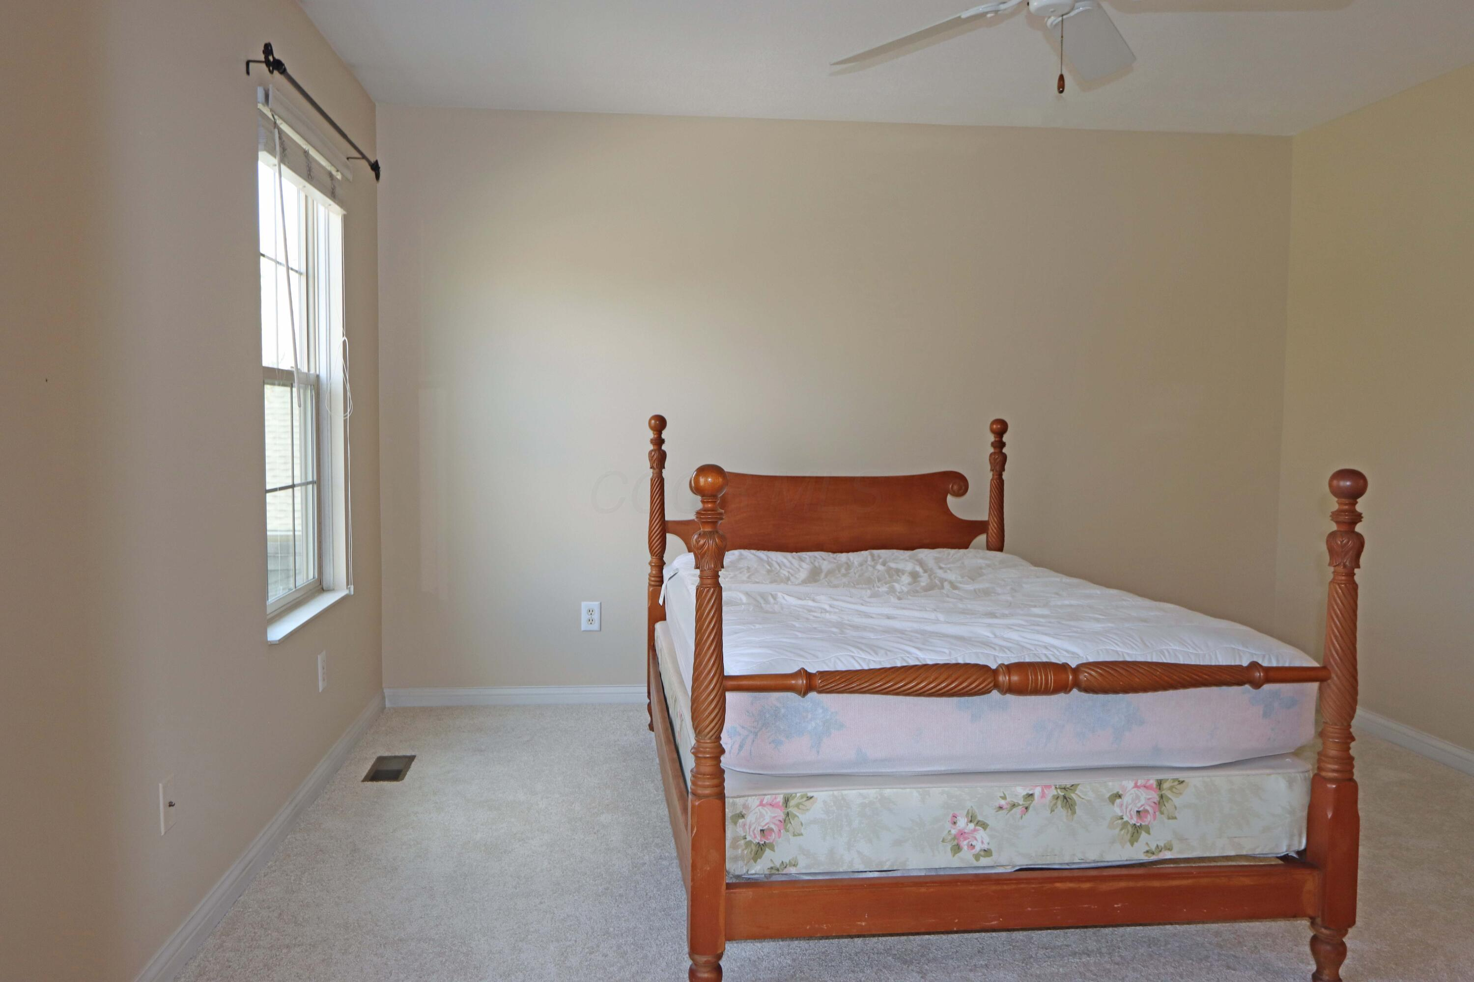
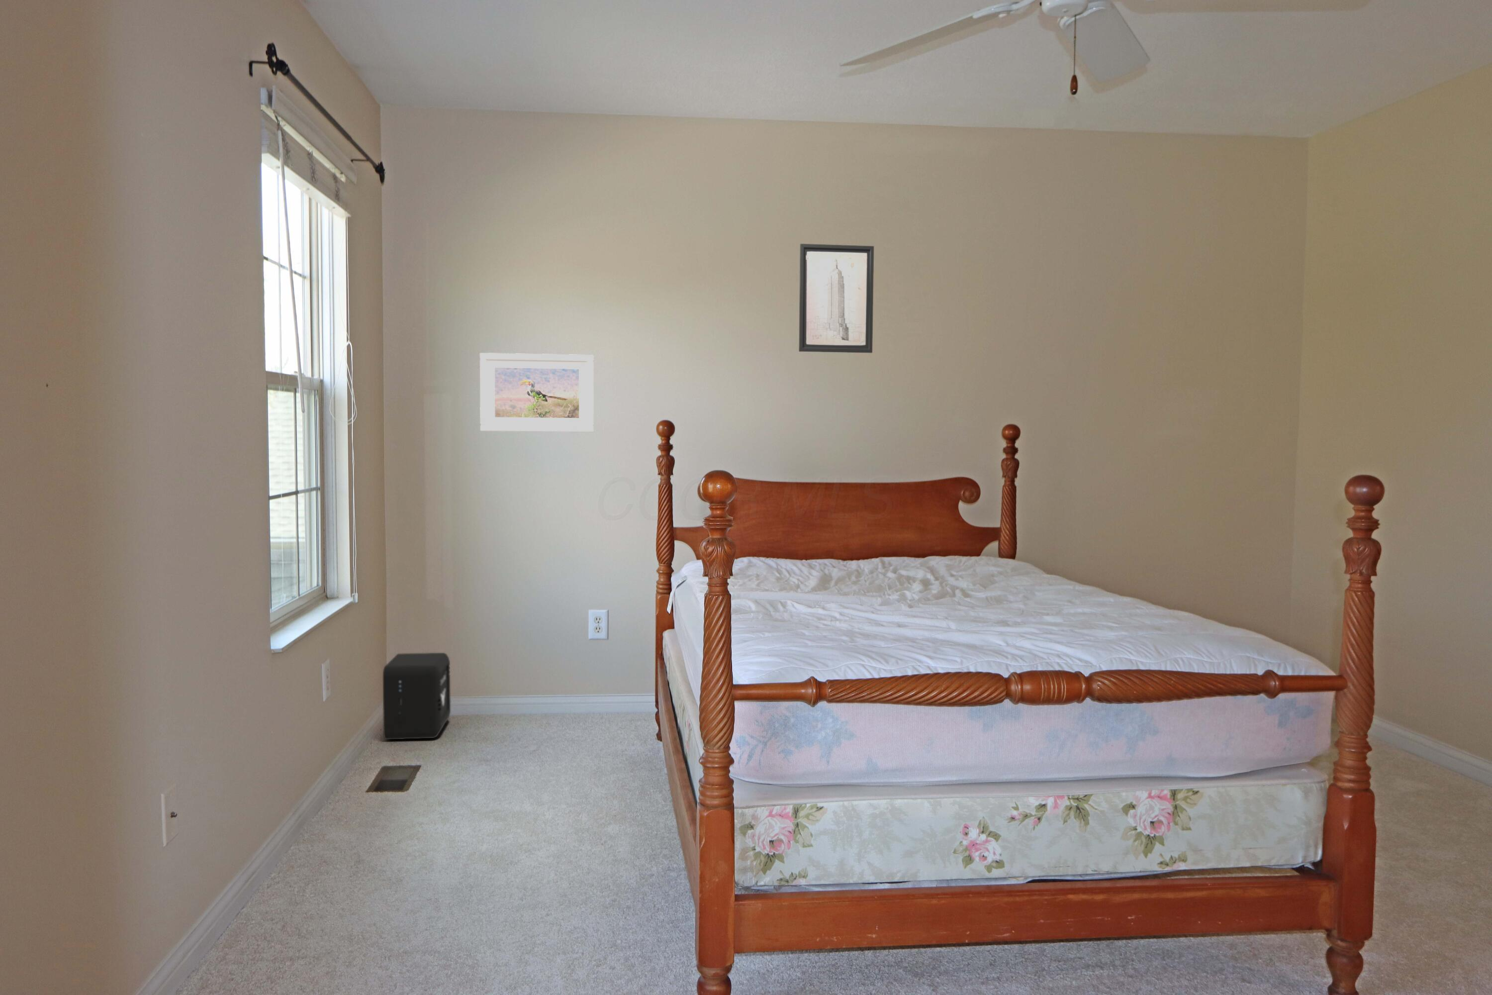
+ air purifier [383,652,451,741]
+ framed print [480,352,594,433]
+ wall art [798,243,875,353]
